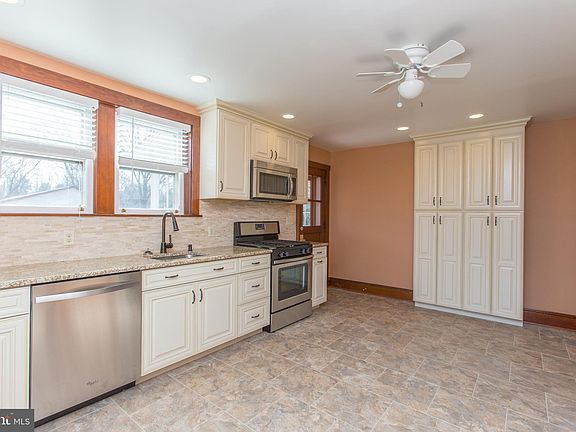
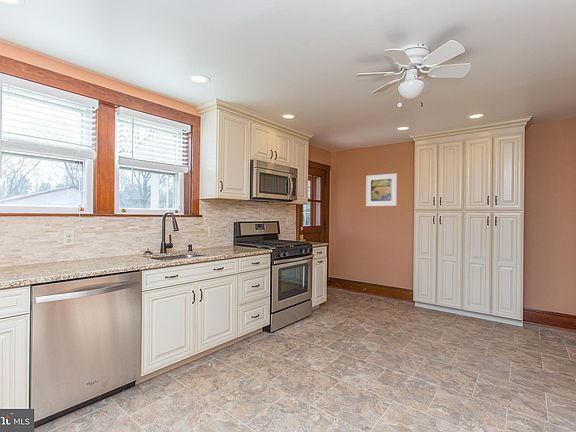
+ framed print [365,172,398,207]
